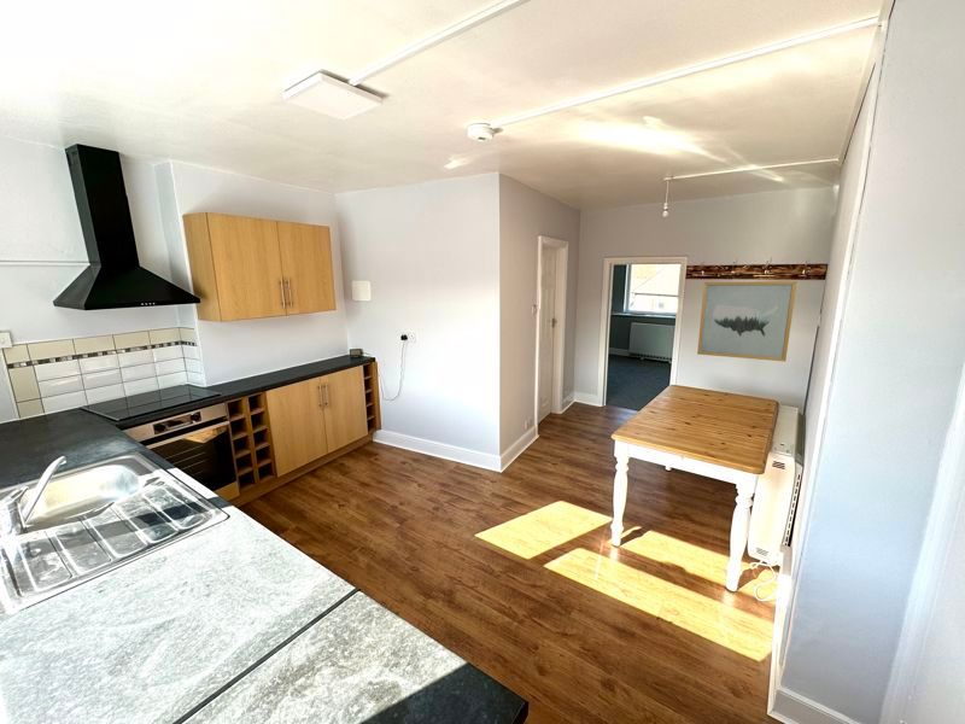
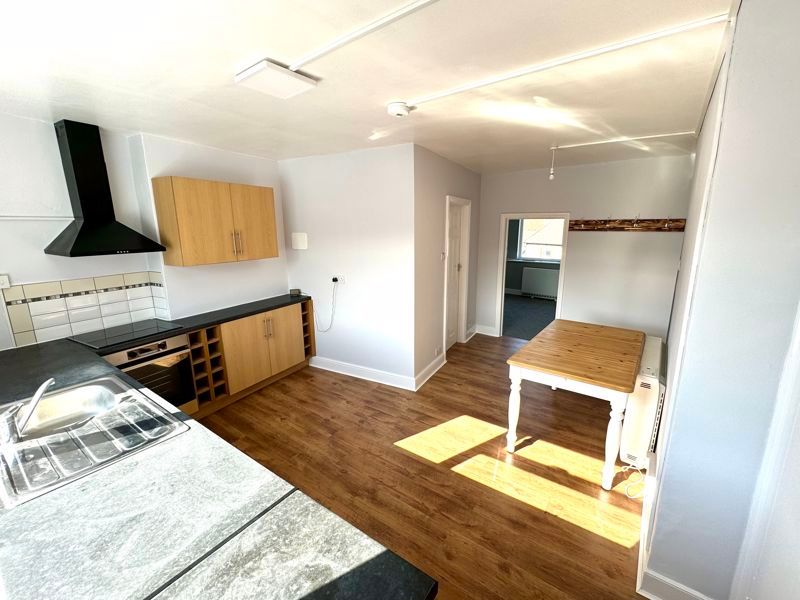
- wall art [696,280,799,363]
